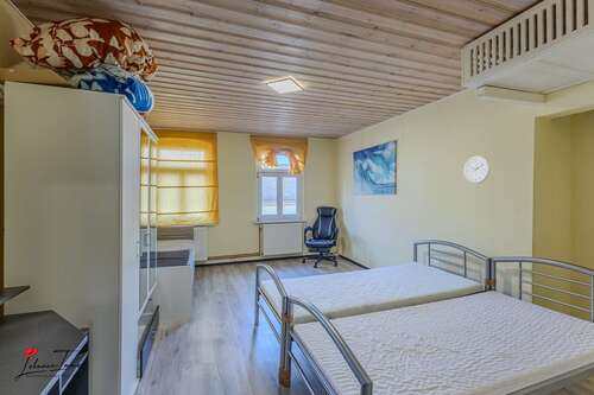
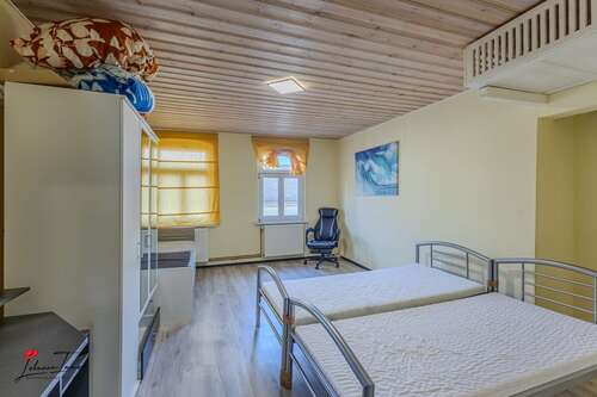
- wall clock [463,155,491,185]
